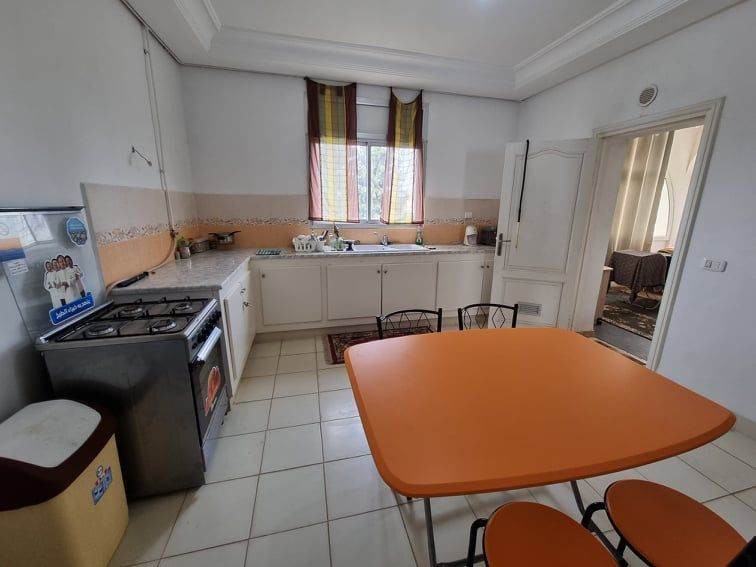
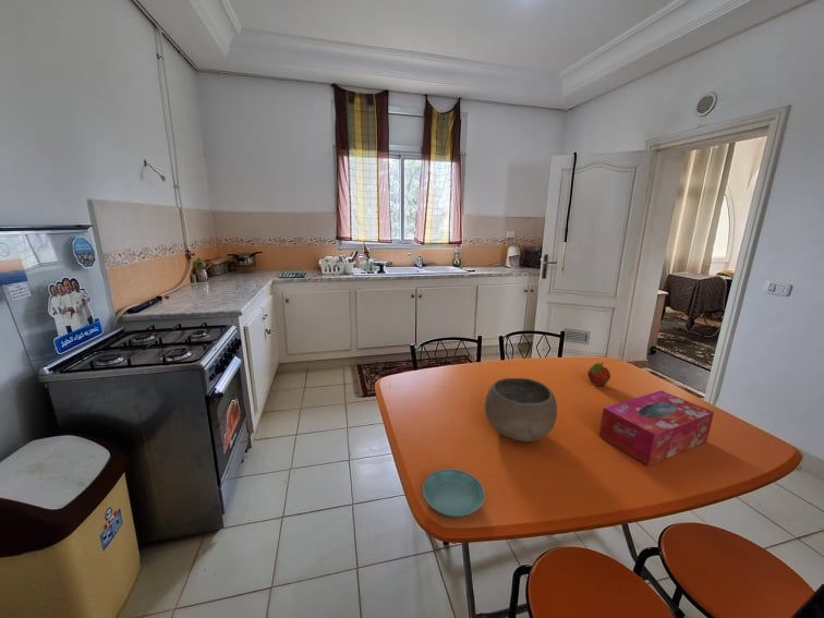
+ bowl [484,377,558,443]
+ tissue box [598,389,715,468]
+ saucer [422,468,486,519]
+ fruit [586,361,611,387]
